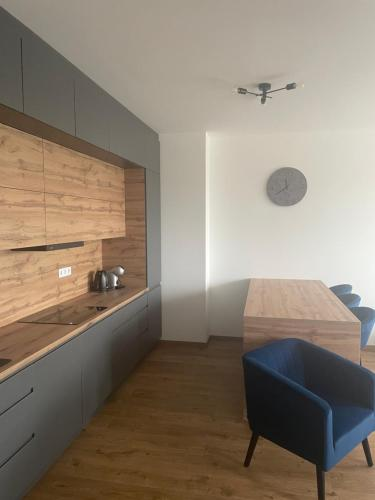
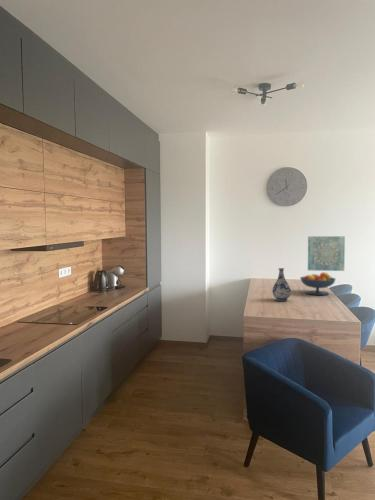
+ vase [271,267,292,302]
+ fruit bowl [299,271,337,296]
+ wall art [307,235,346,272]
